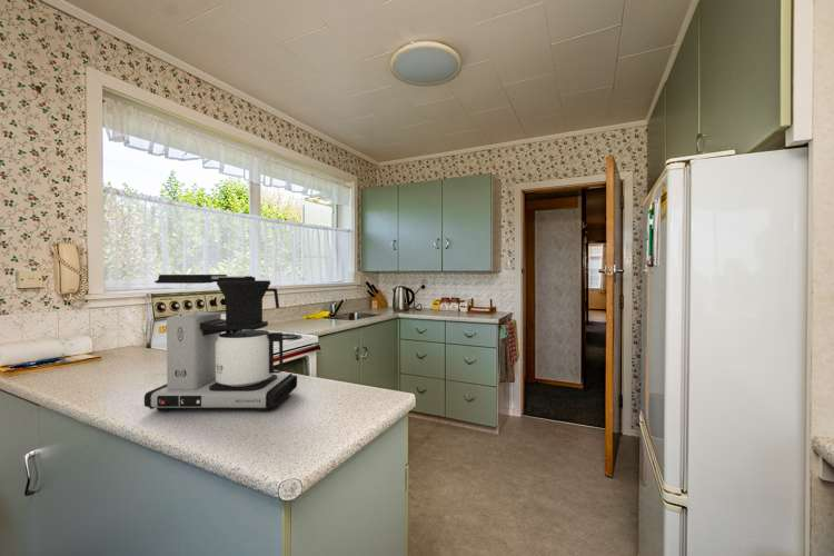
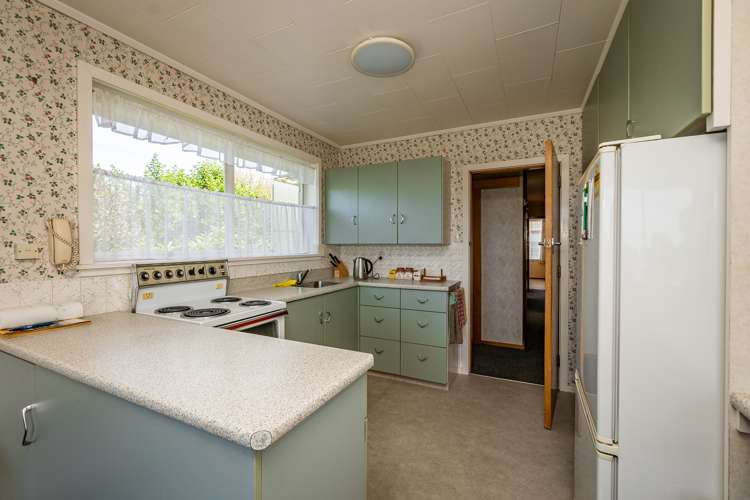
- coffee maker [143,274,298,413]
